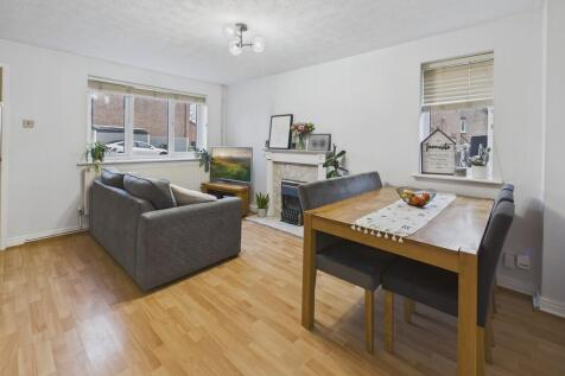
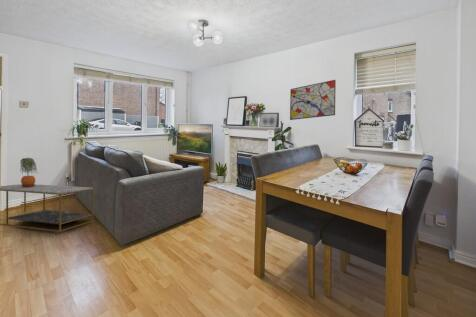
+ wall art [289,79,337,121]
+ potted plant [19,157,39,187]
+ coffee table [0,183,94,233]
